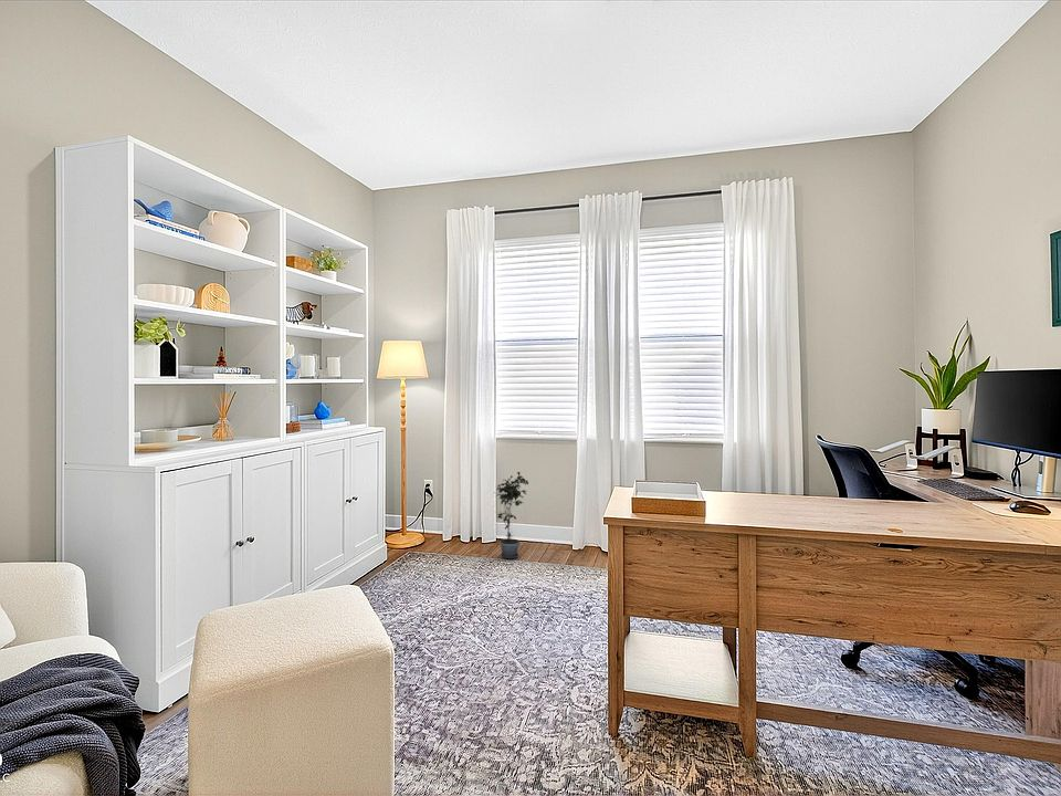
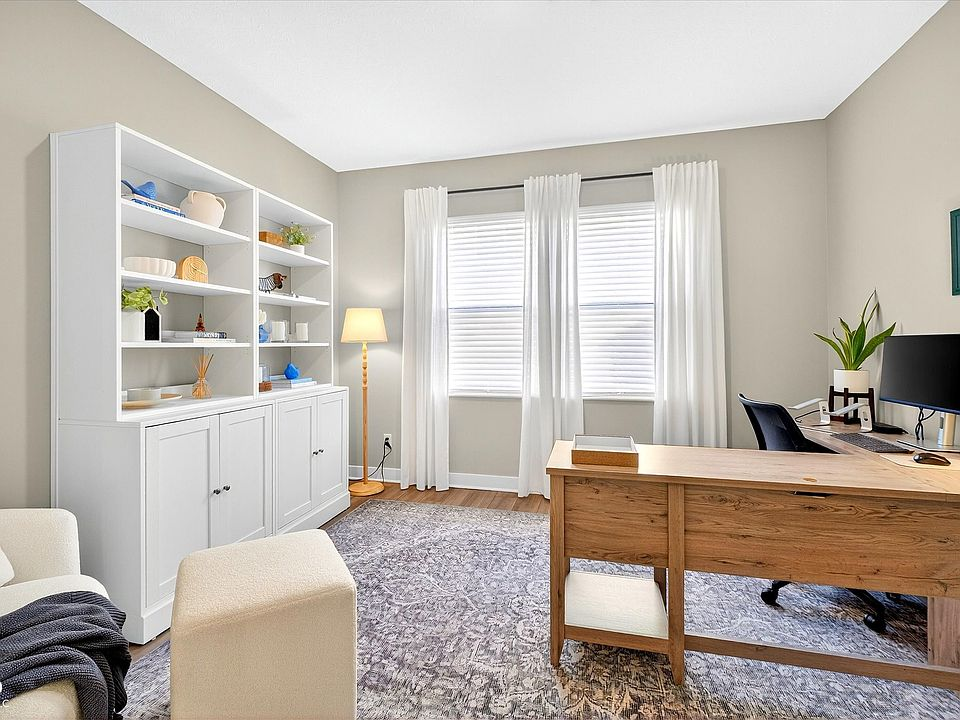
- potted plant [493,471,529,559]
